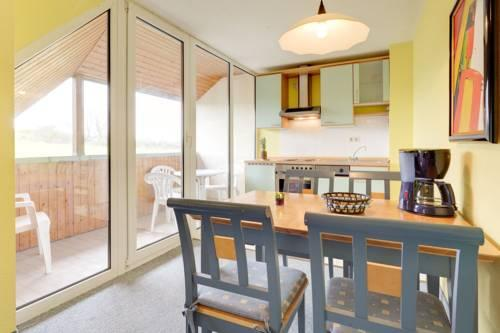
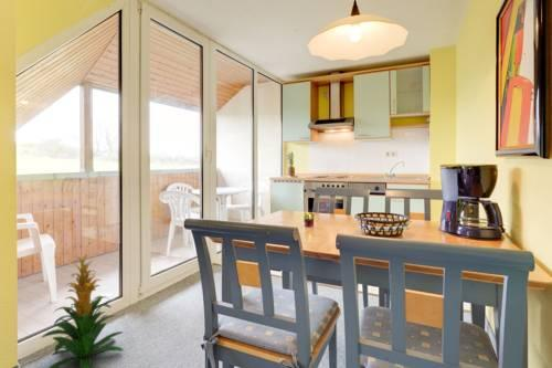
+ indoor plant [40,253,125,368]
